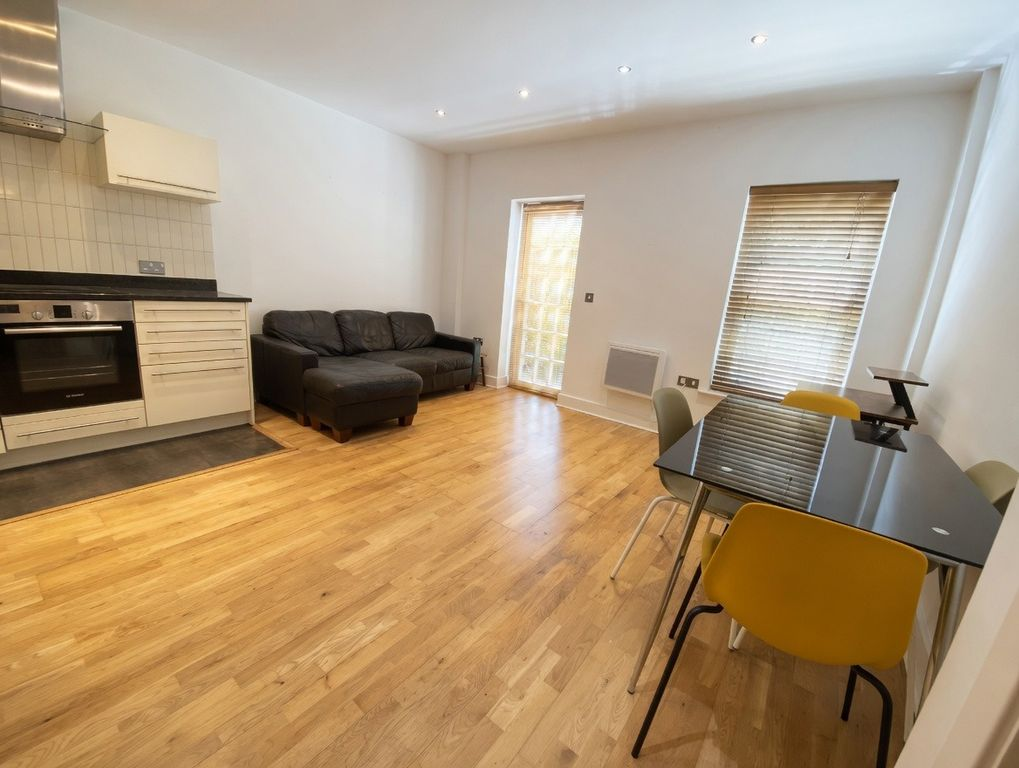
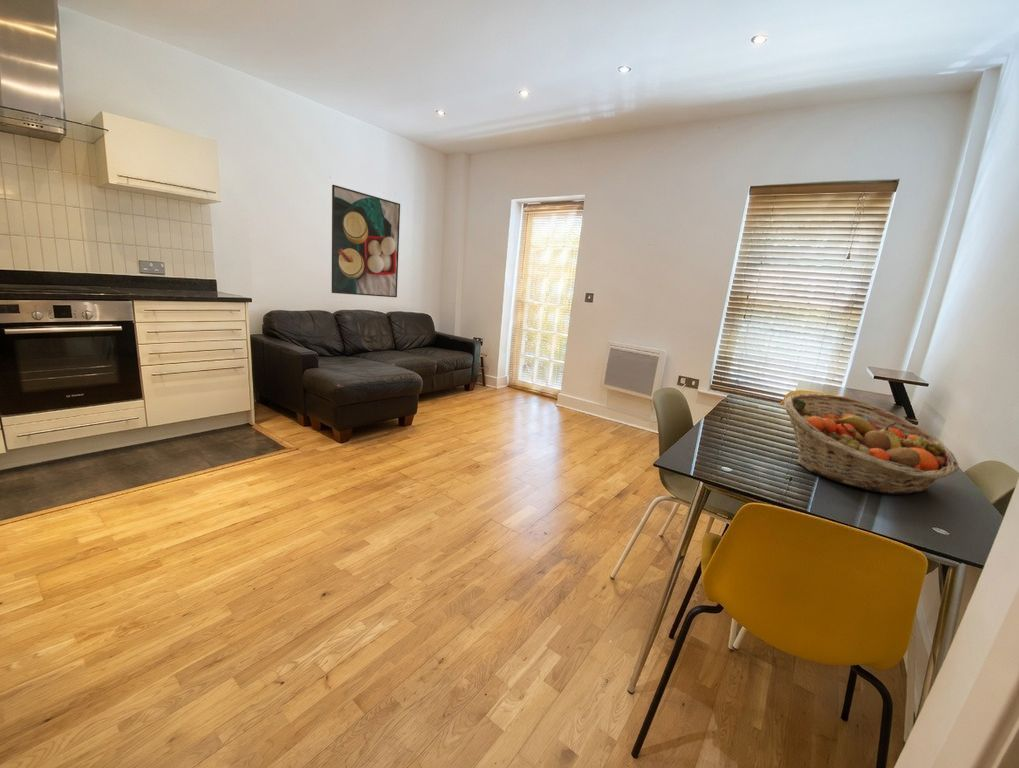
+ fruit basket [783,392,959,496]
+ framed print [331,184,401,298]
